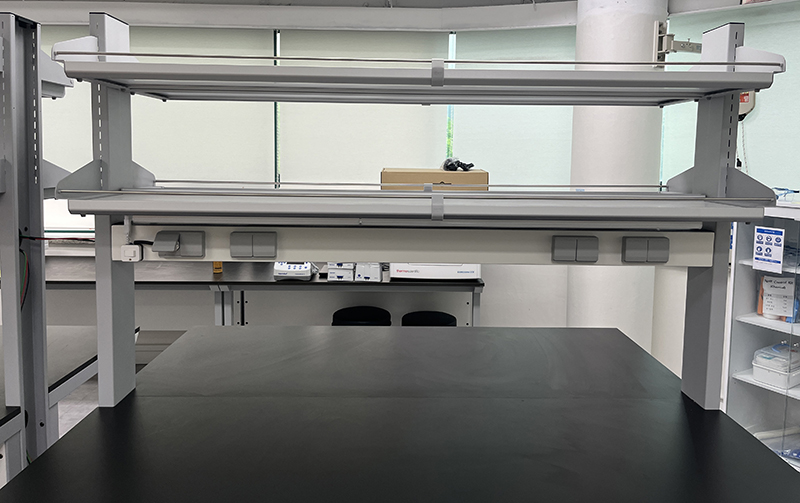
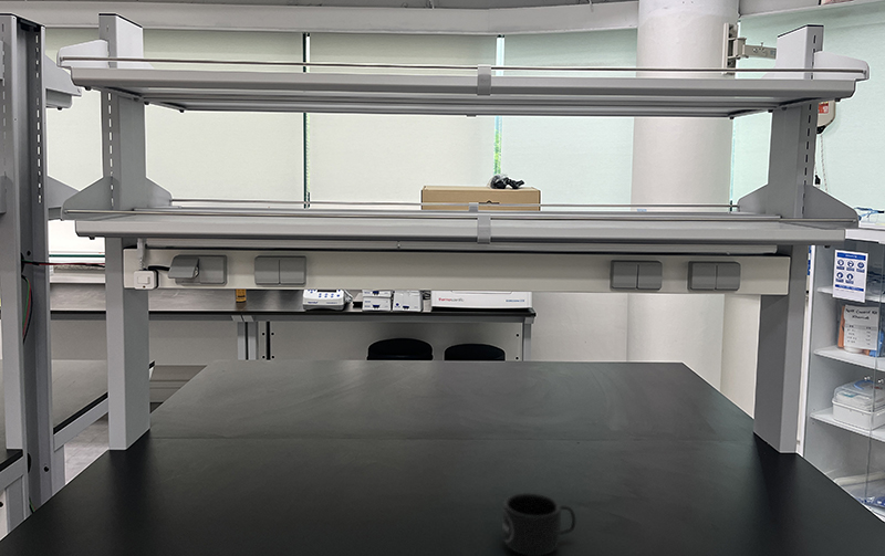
+ mug [501,492,576,556]
